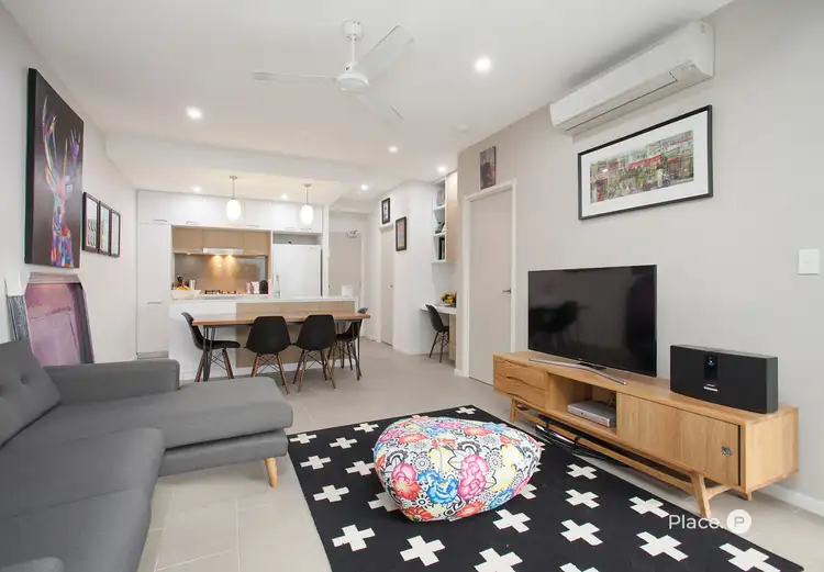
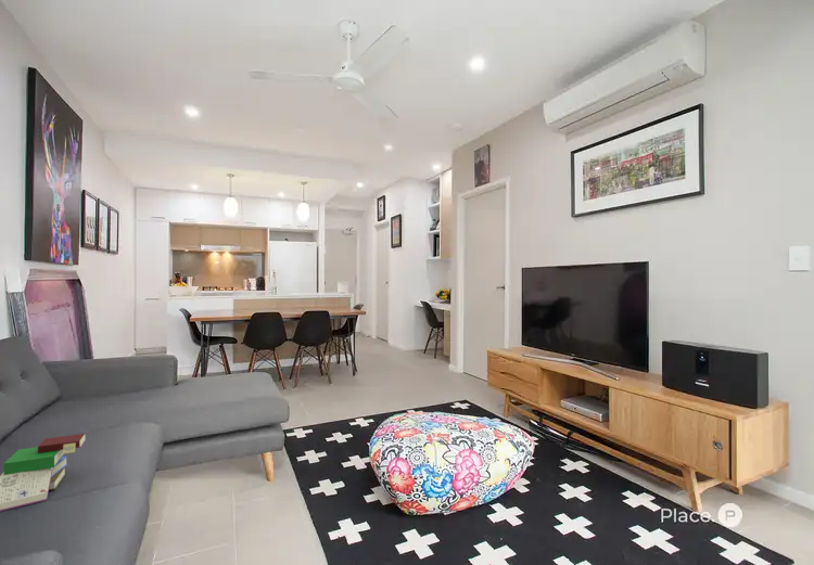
+ book [0,433,86,512]
